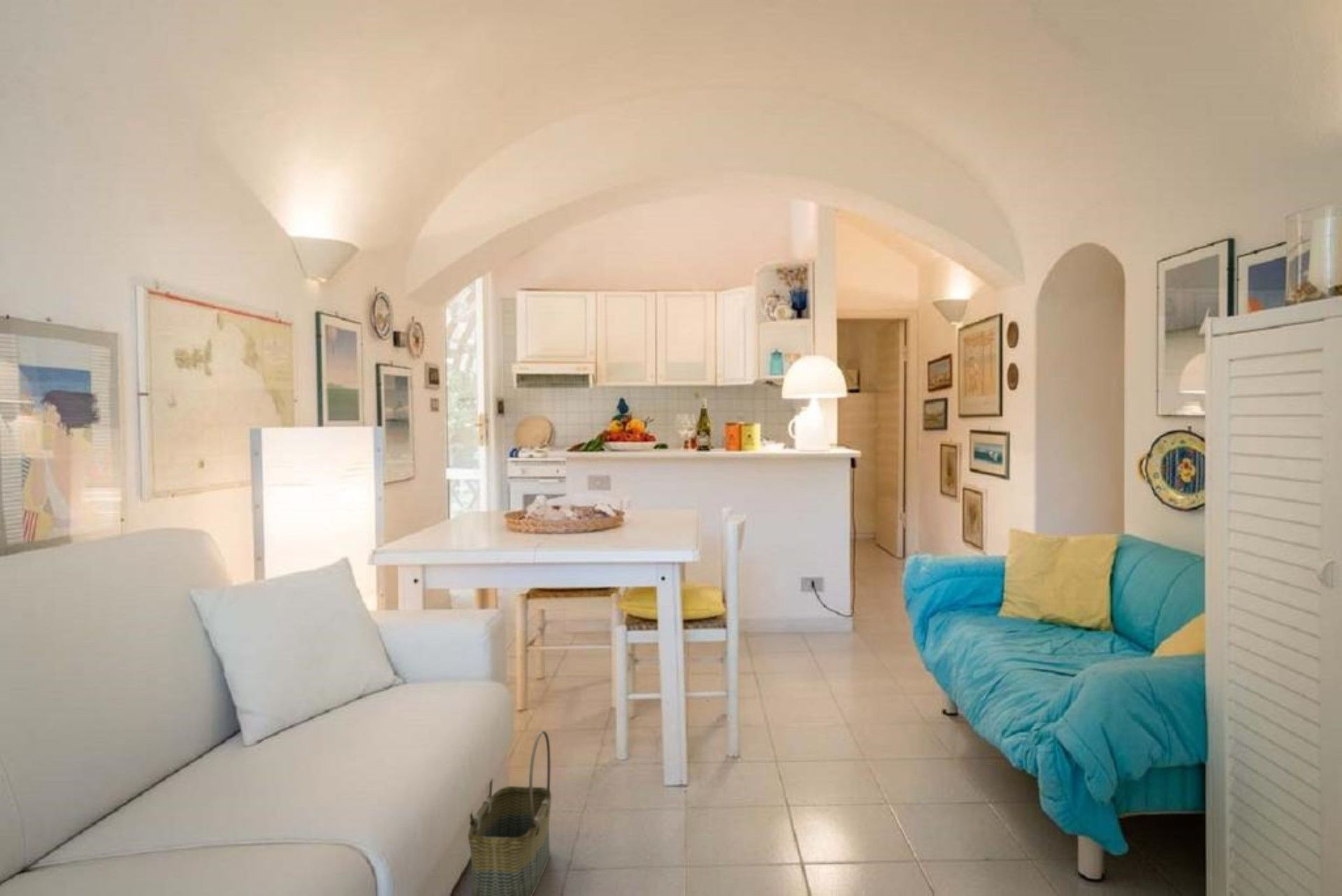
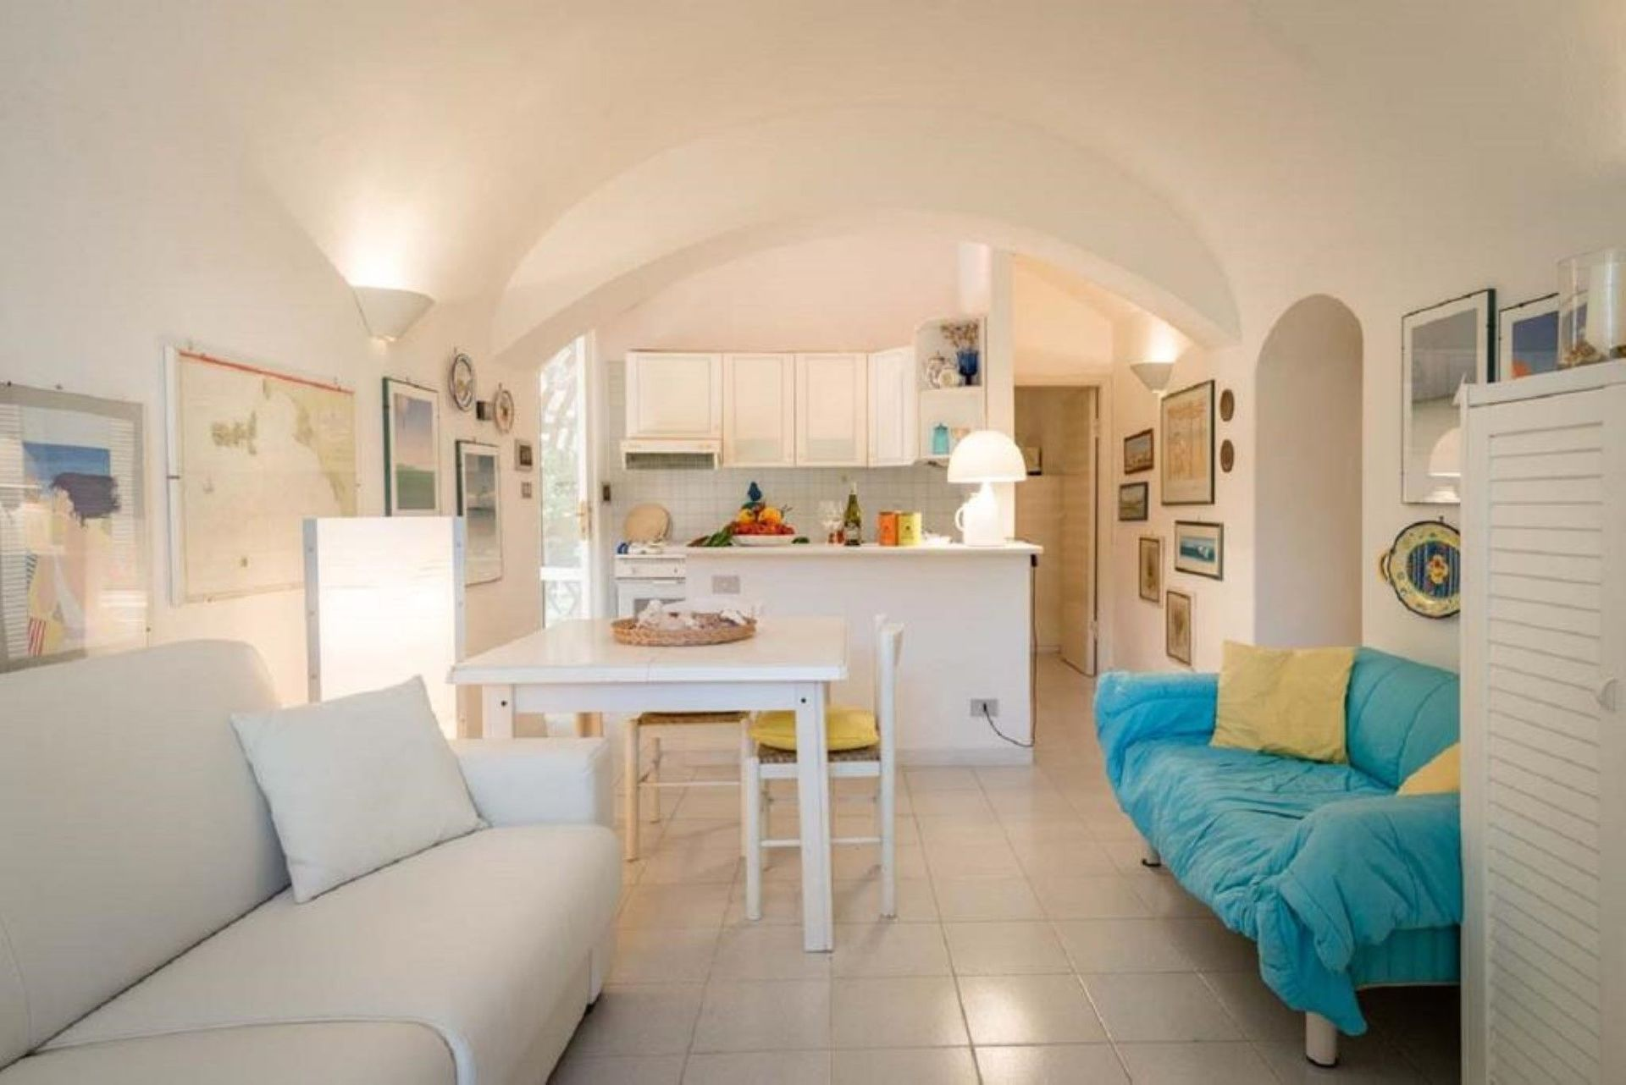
- basket [467,730,552,896]
